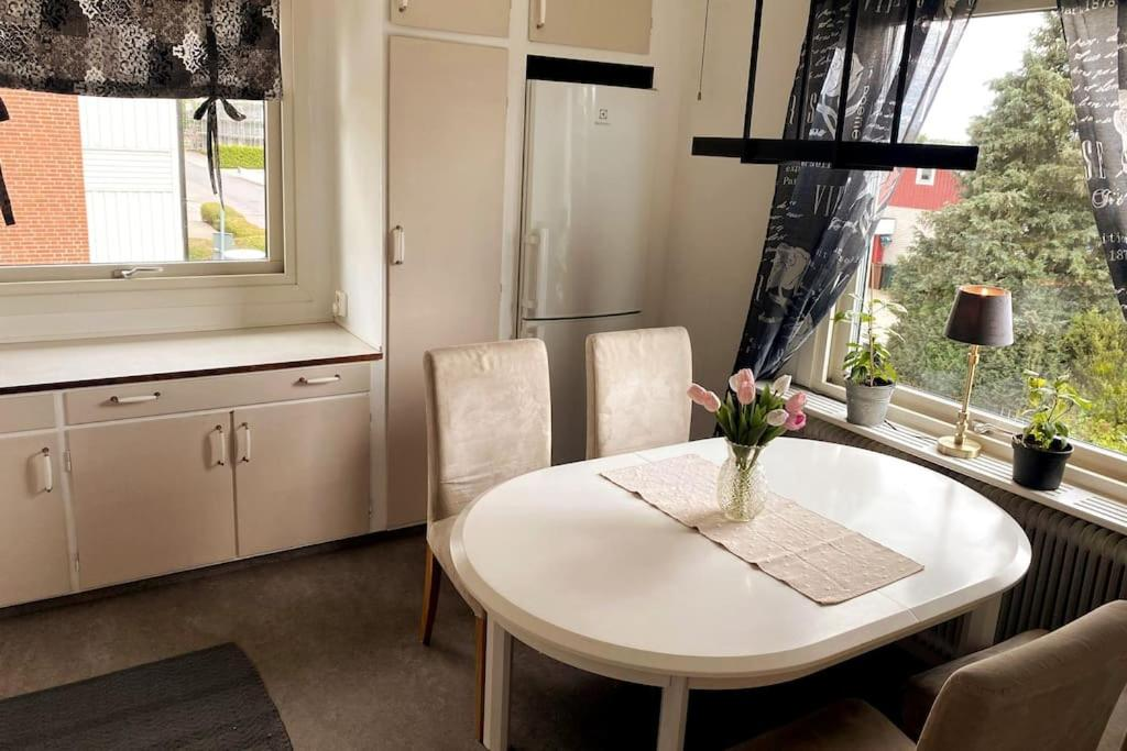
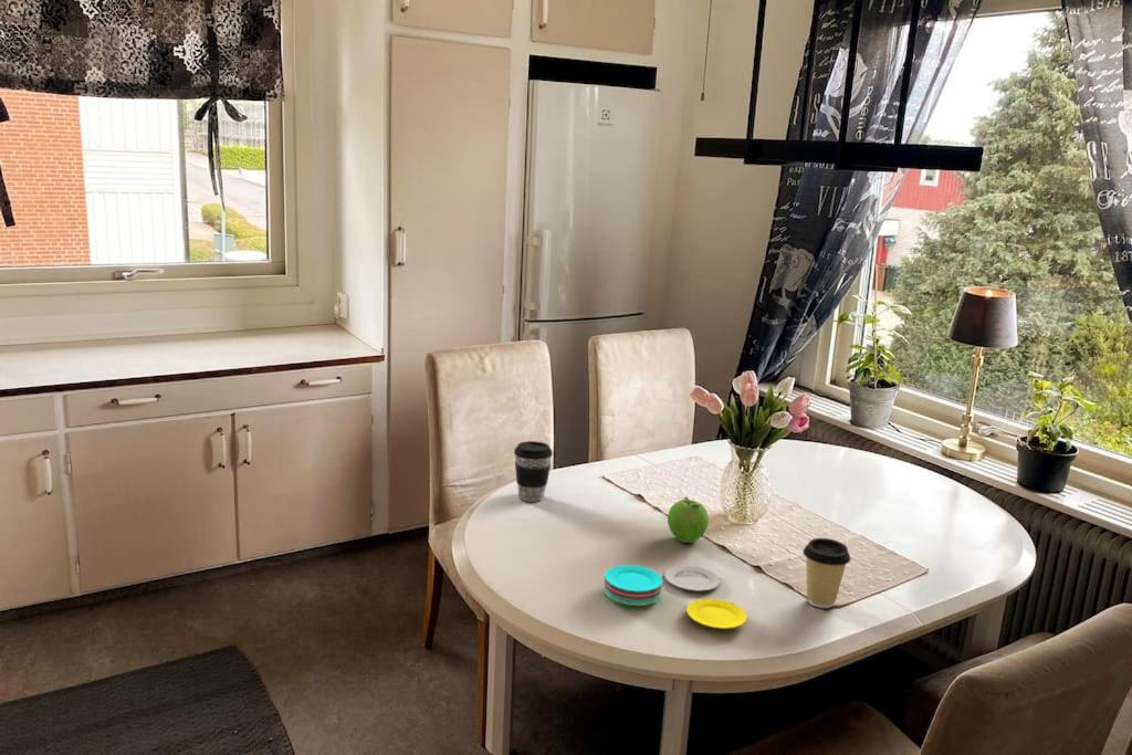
+ coffee cup [513,440,554,503]
+ fruit [667,495,710,544]
+ plate [602,564,748,630]
+ coffee cup [801,537,851,609]
